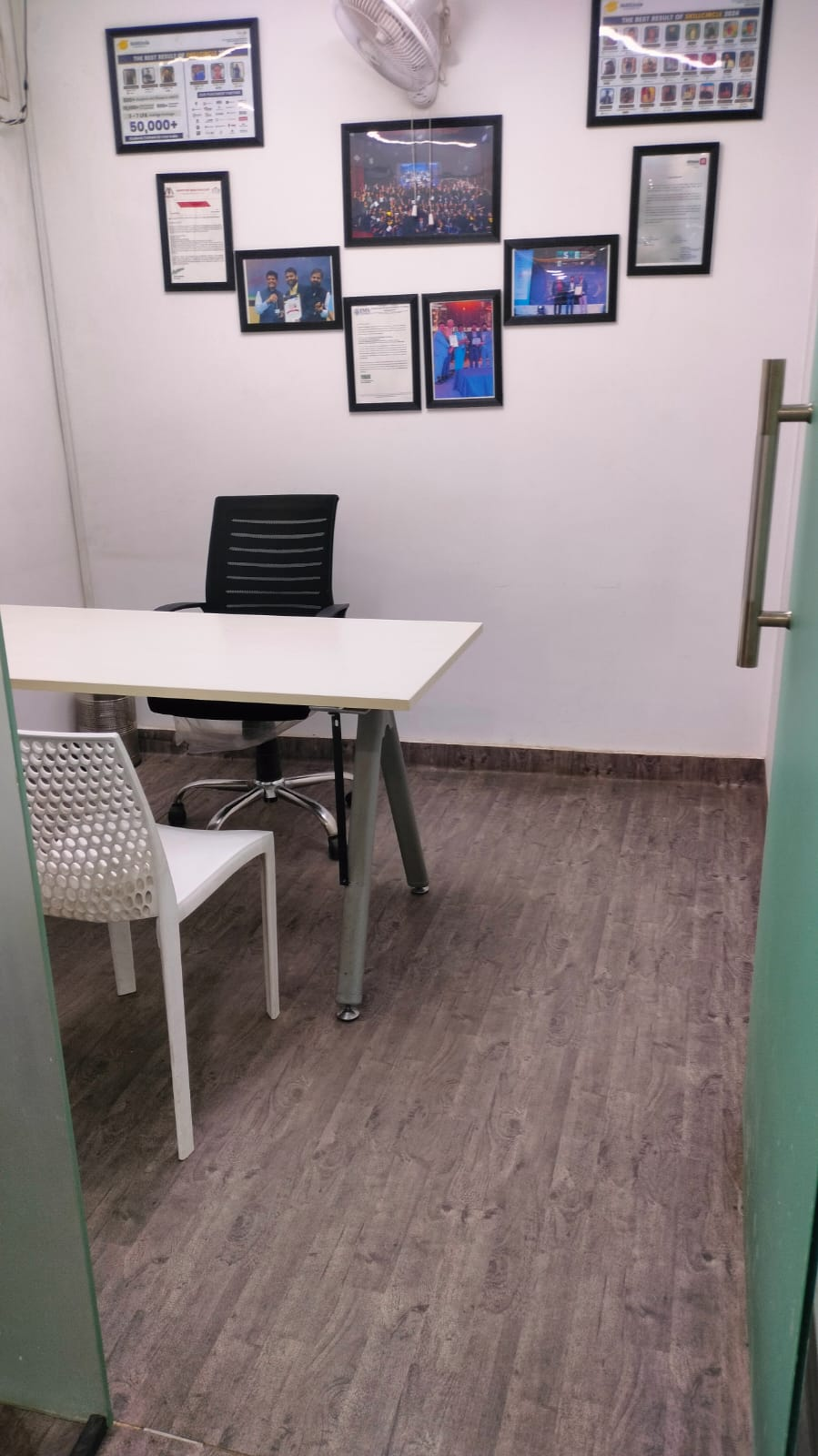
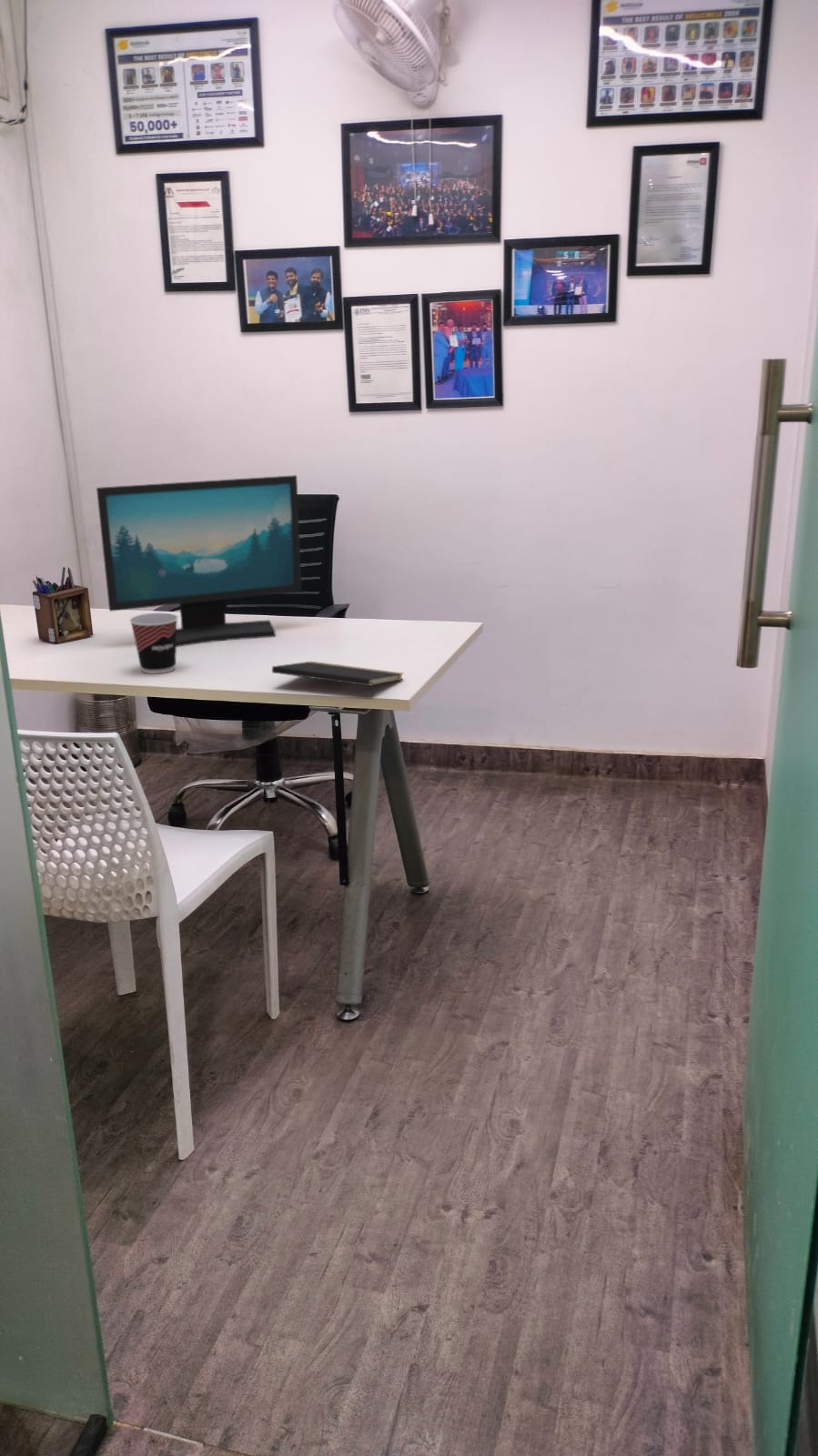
+ notepad [271,661,405,700]
+ cup [129,612,179,675]
+ desk organizer [32,566,94,645]
+ computer monitor [96,474,303,648]
